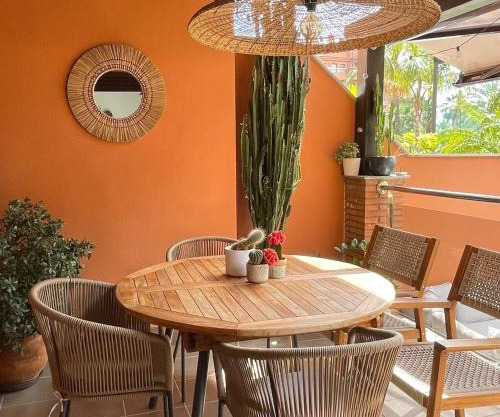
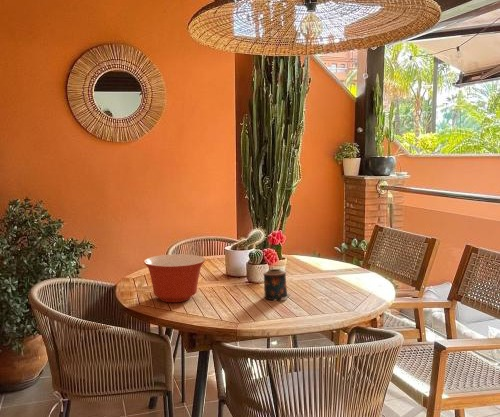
+ candle [263,268,291,301]
+ mixing bowl [143,253,206,303]
